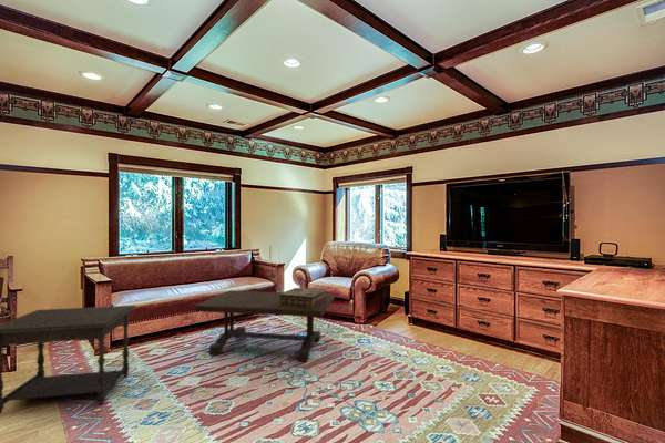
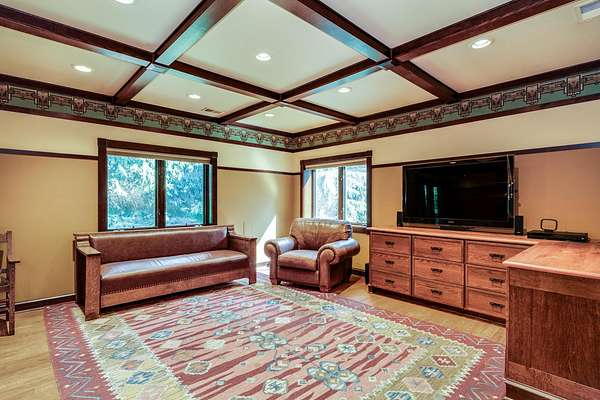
- decorative box [280,287,327,308]
- side table [0,305,137,415]
- coffee table [193,290,335,362]
